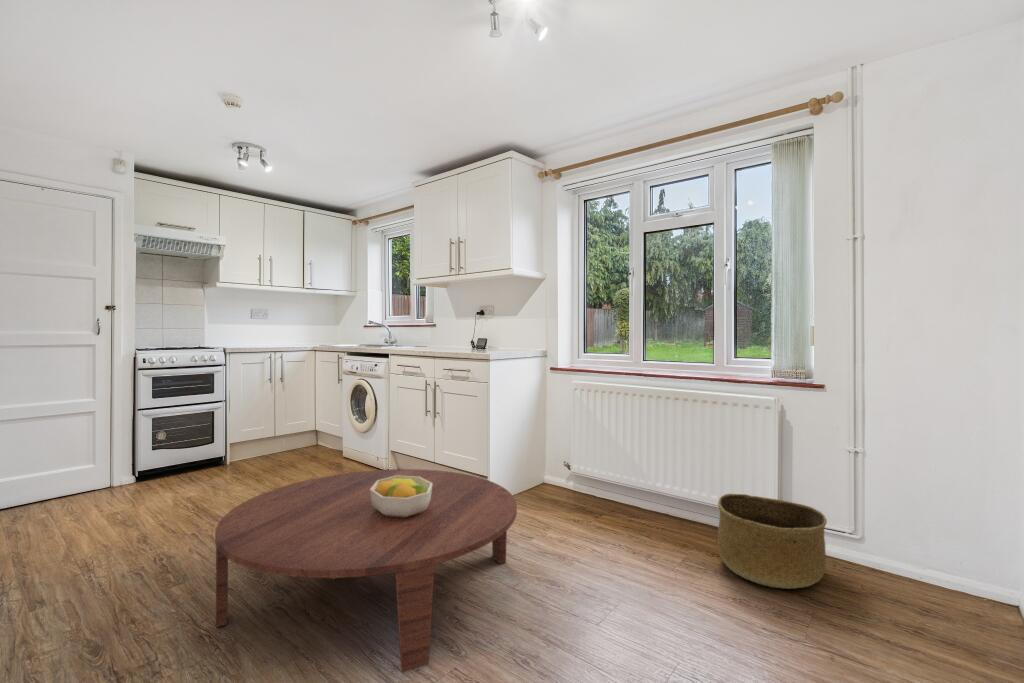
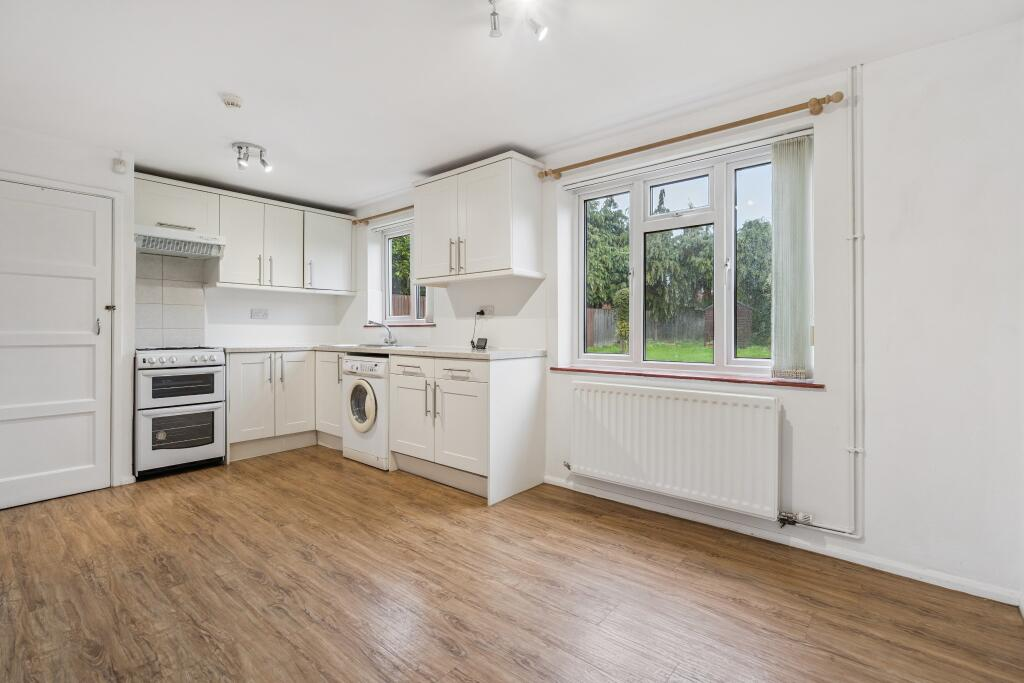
- fruit bowl [370,476,432,518]
- basket [717,493,828,590]
- coffee table [214,468,518,673]
